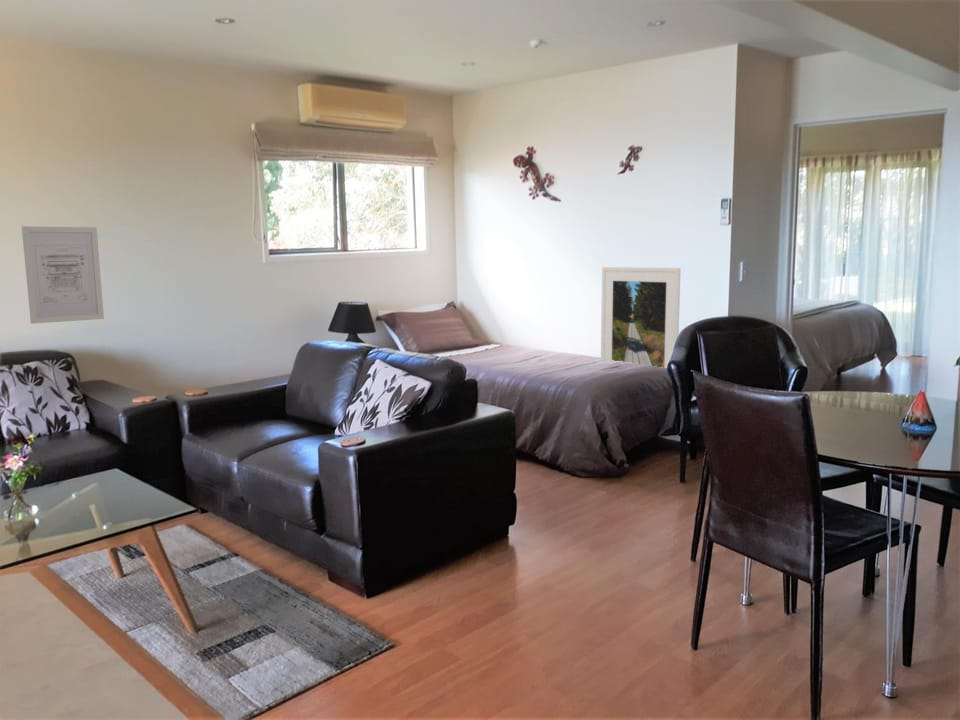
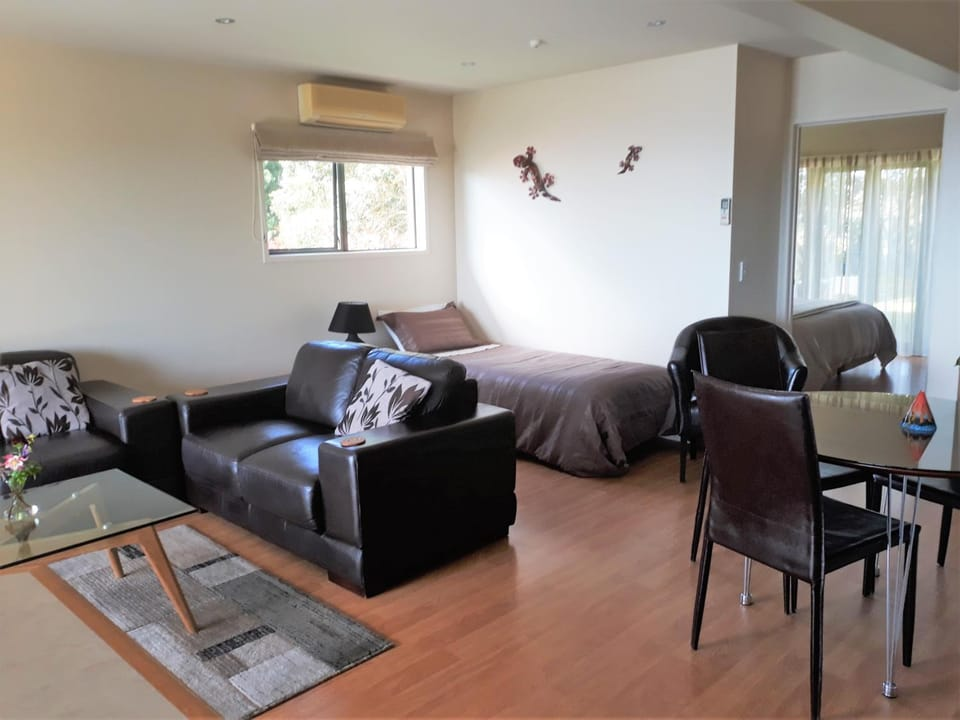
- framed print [600,266,681,369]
- wall art [21,225,105,325]
